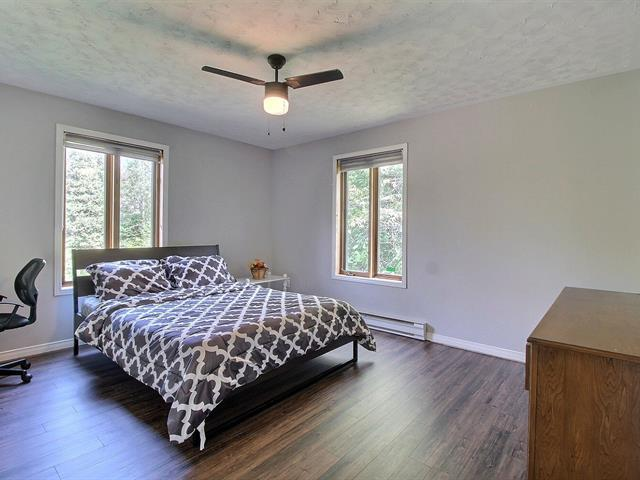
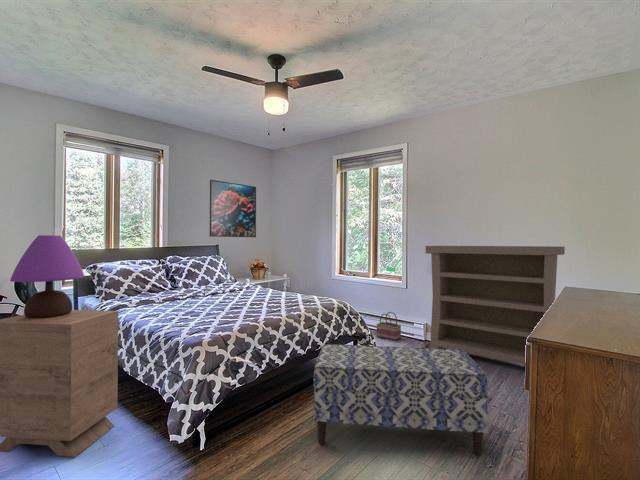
+ bench [313,343,489,457]
+ nightstand [0,309,119,458]
+ table lamp [9,234,85,318]
+ bookshelf [425,245,566,365]
+ basket [375,311,402,341]
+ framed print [209,179,257,238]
